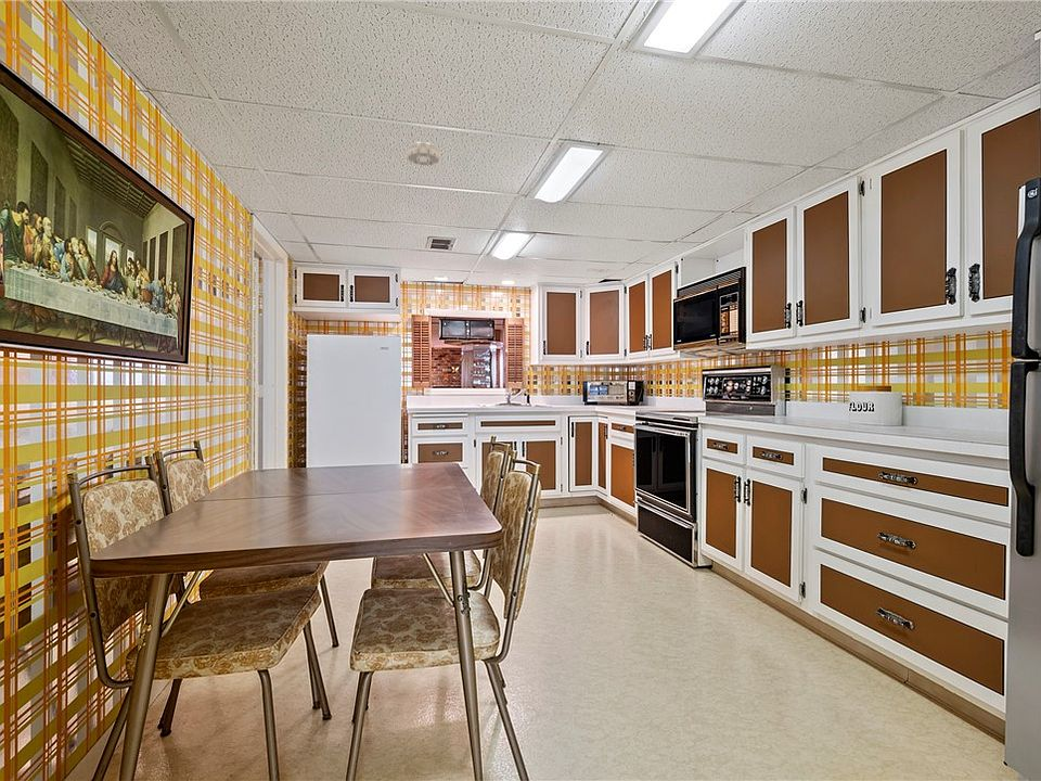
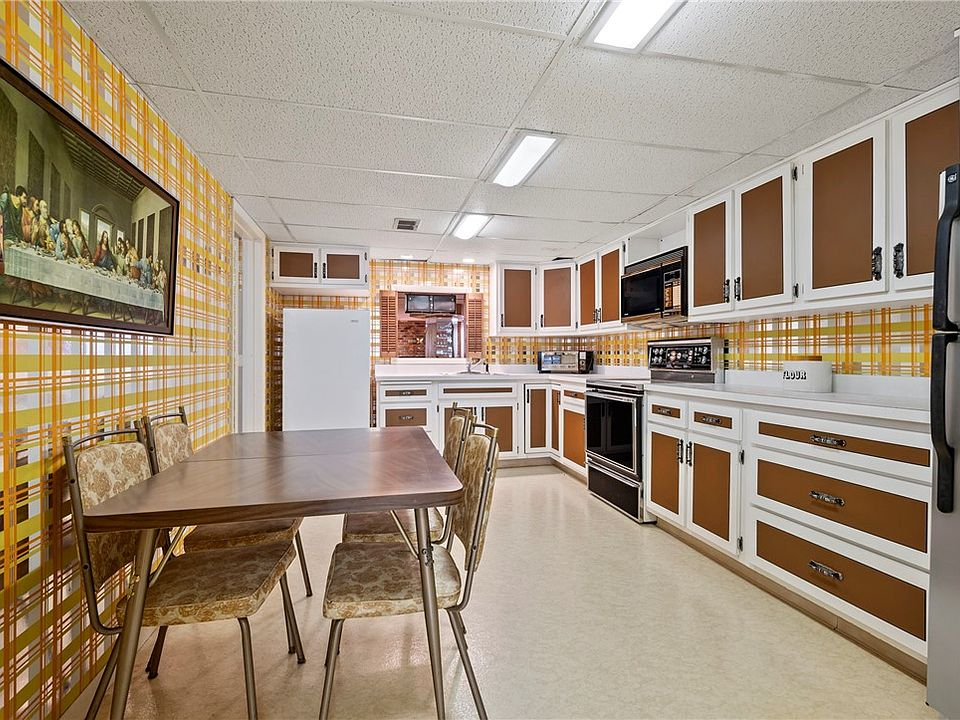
- smoke detector [407,141,440,167]
